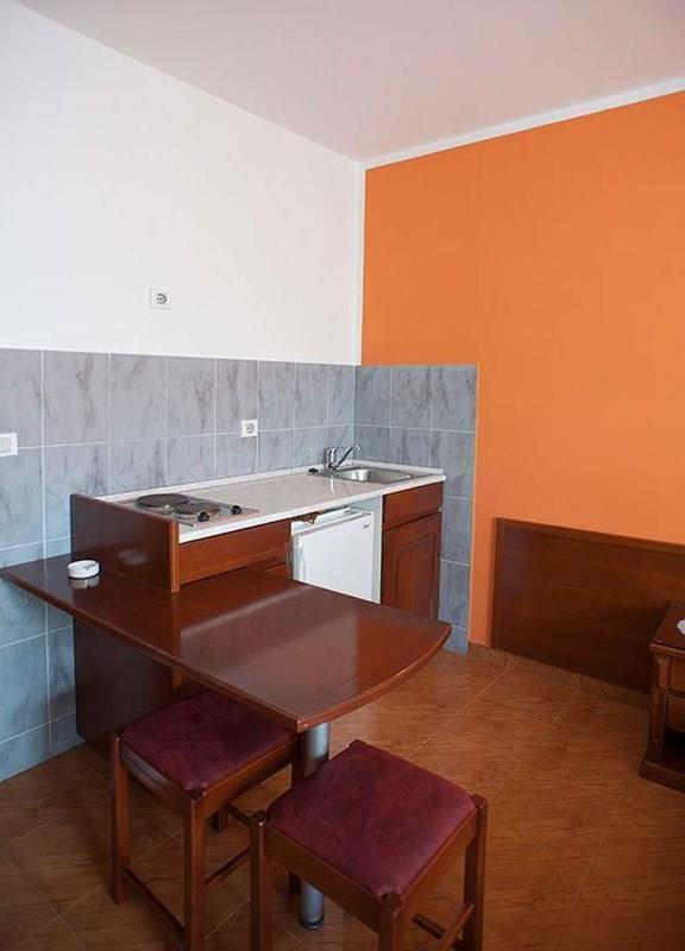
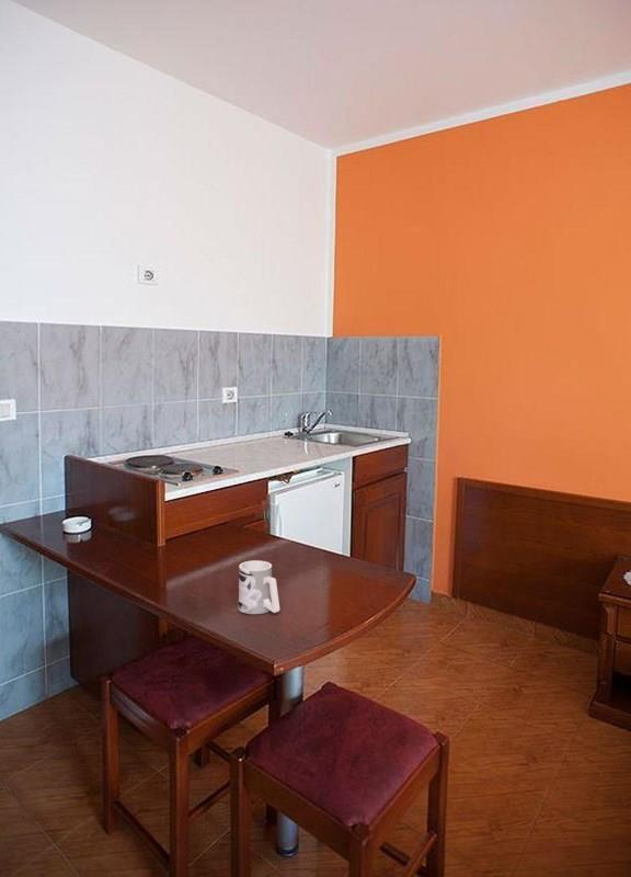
+ mug [237,559,280,615]
